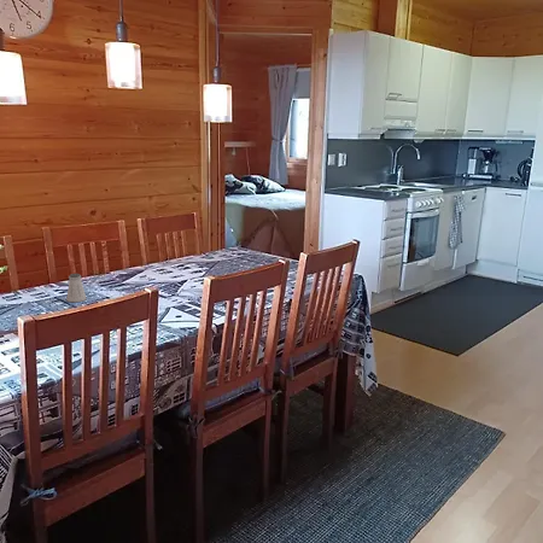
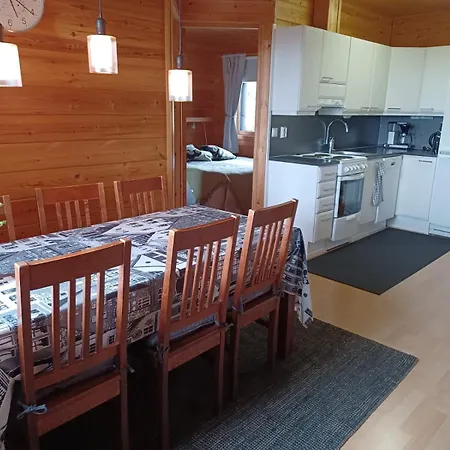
- saltshaker [65,273,88,303]
